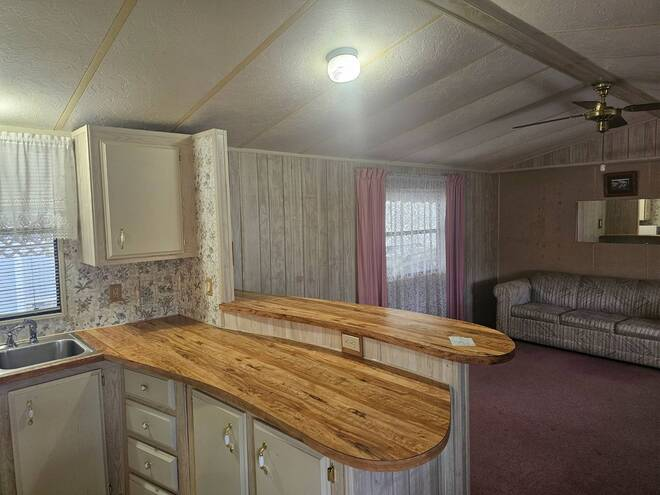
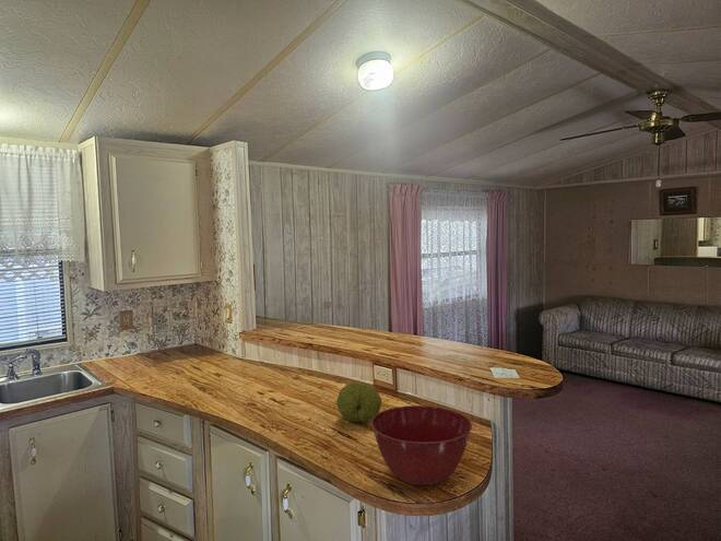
+ mixing bowl [370,404,473,486]
+ fruit [335,381,383,423]
